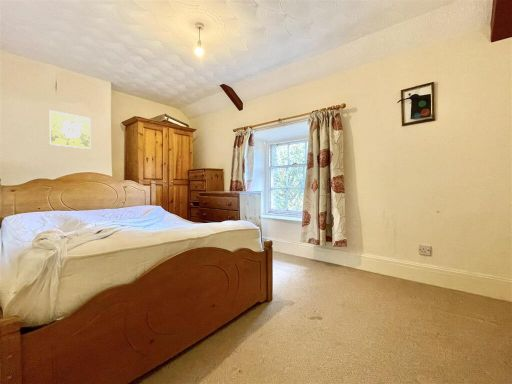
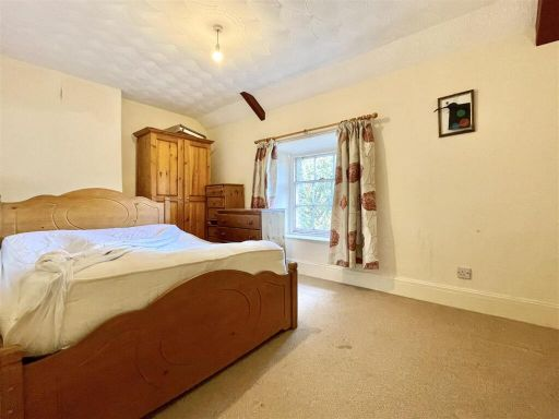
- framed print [49,109,92,150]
